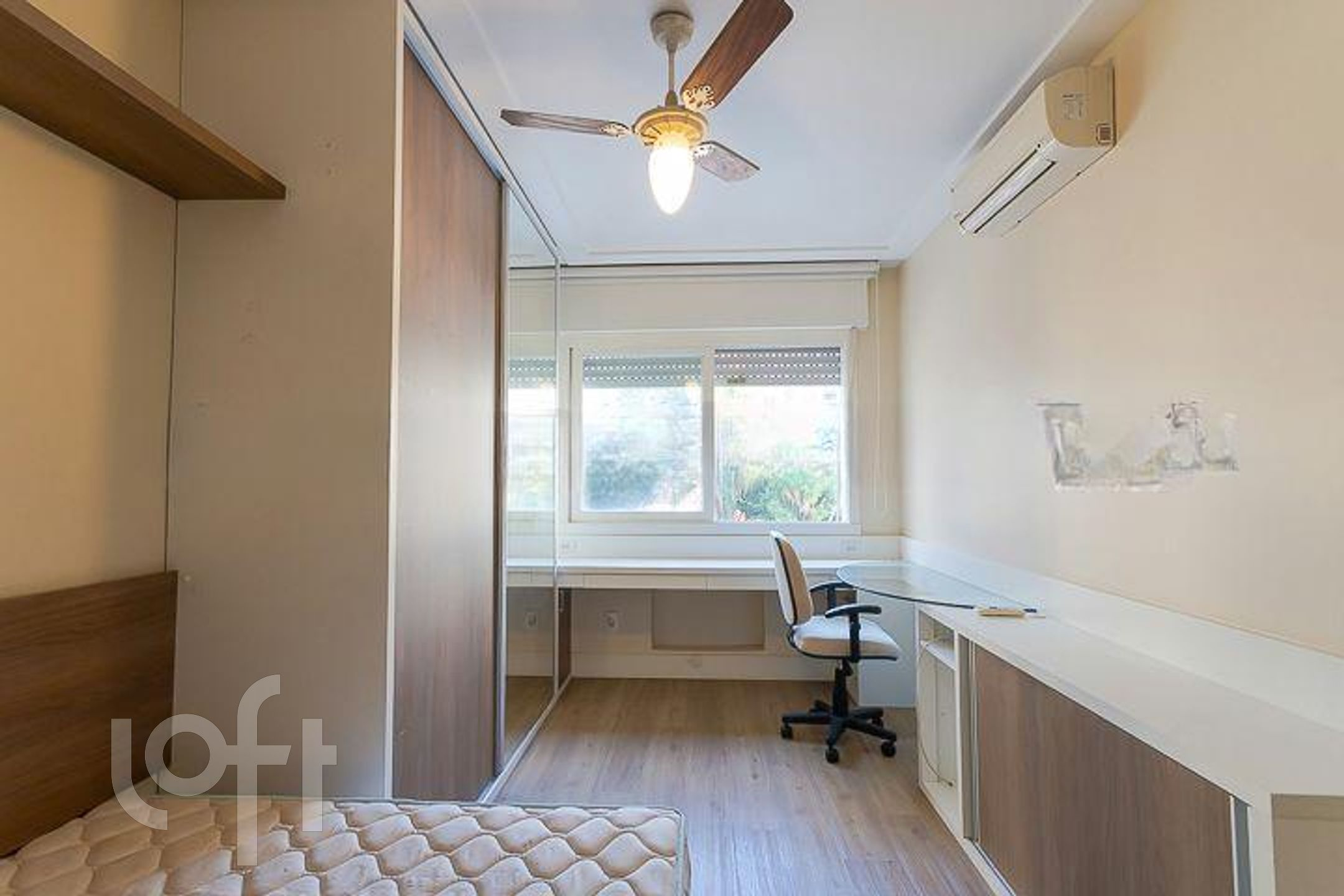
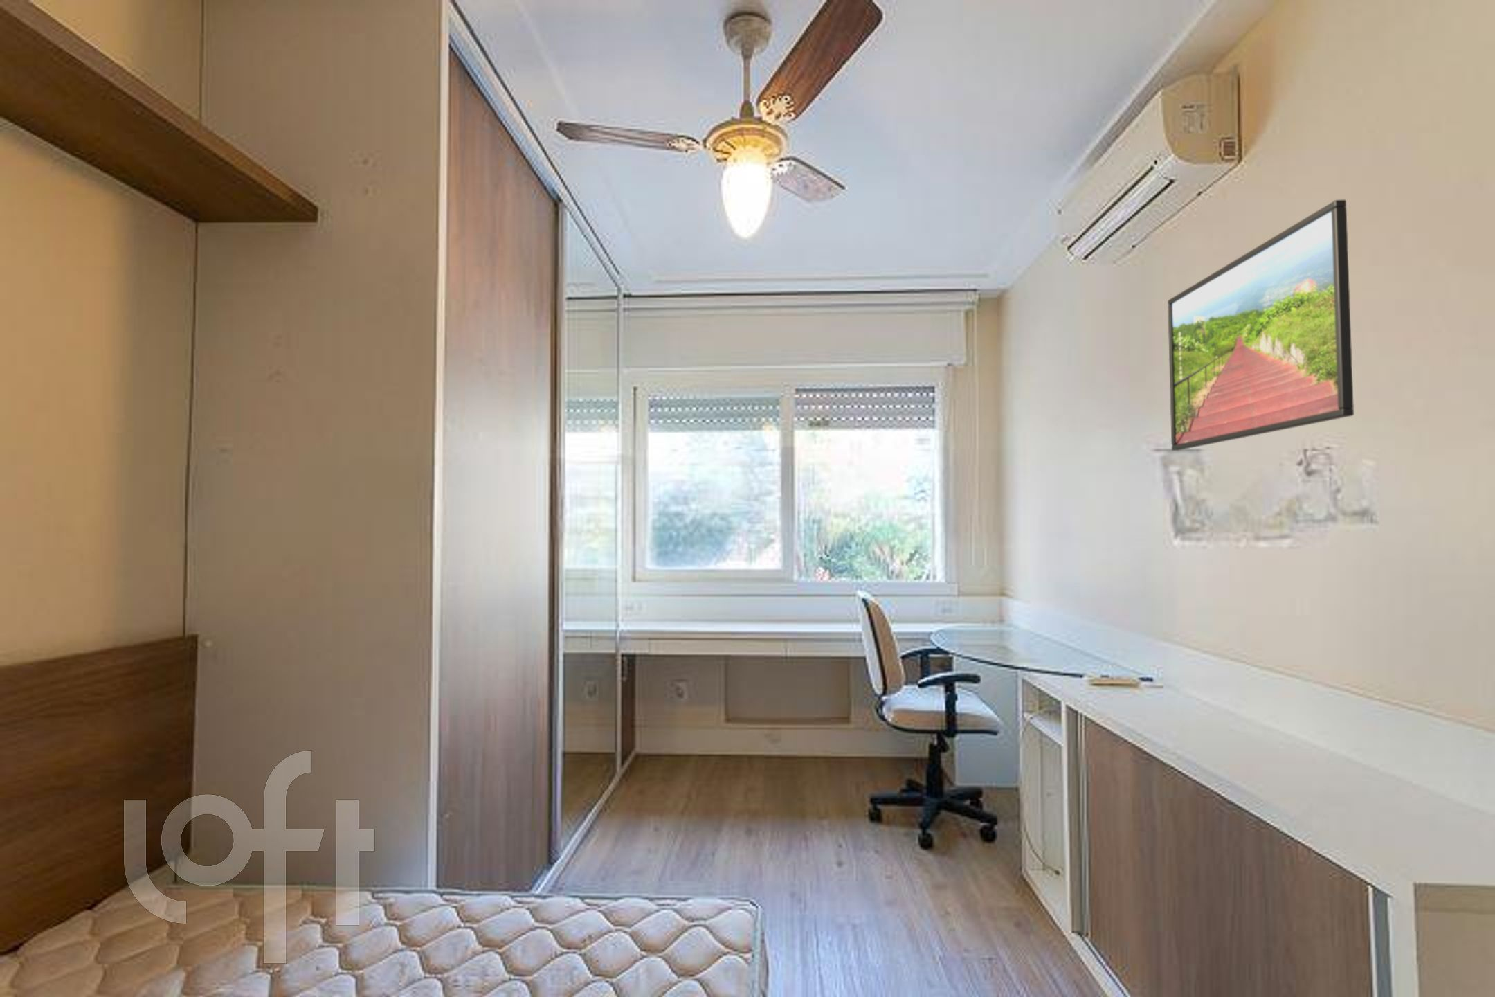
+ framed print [1167,199,1355,452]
